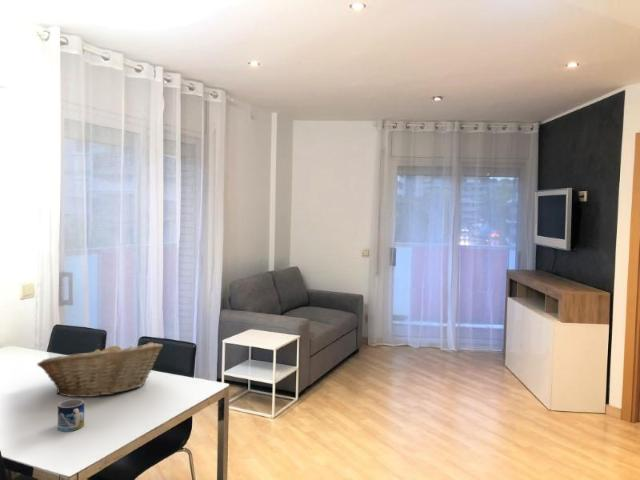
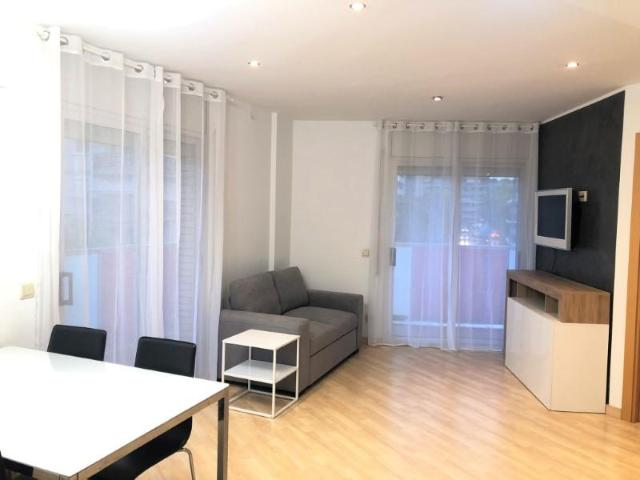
- fruit basket [36,342,164,398]
- mug [57,398,85,432]
